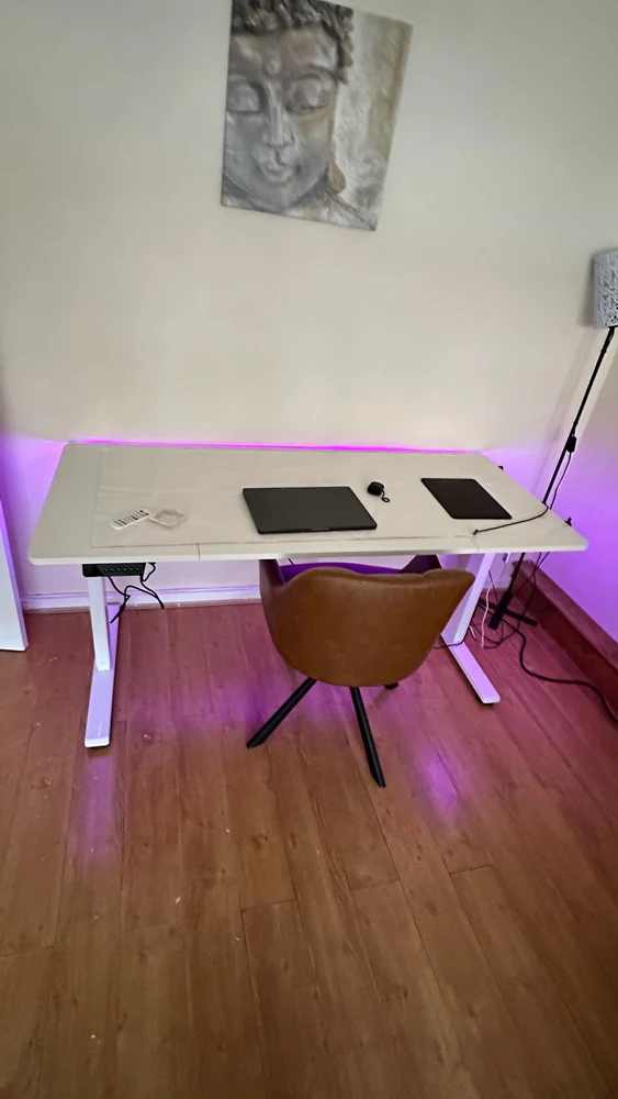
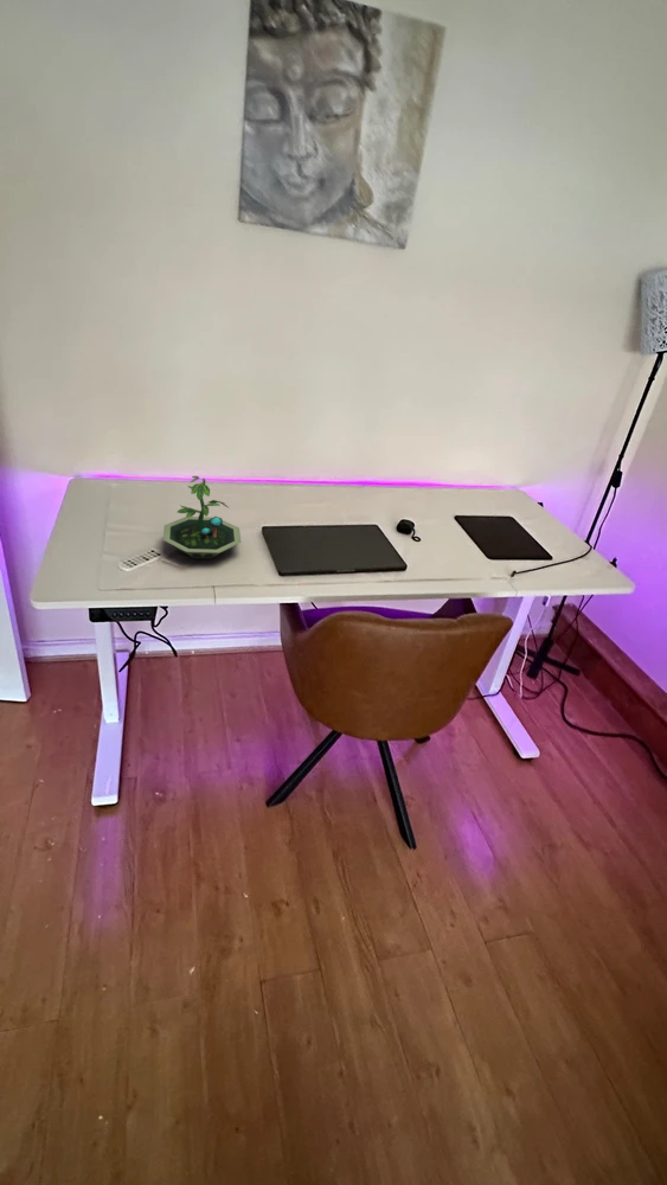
+ terrarium [162,475,242,561]
